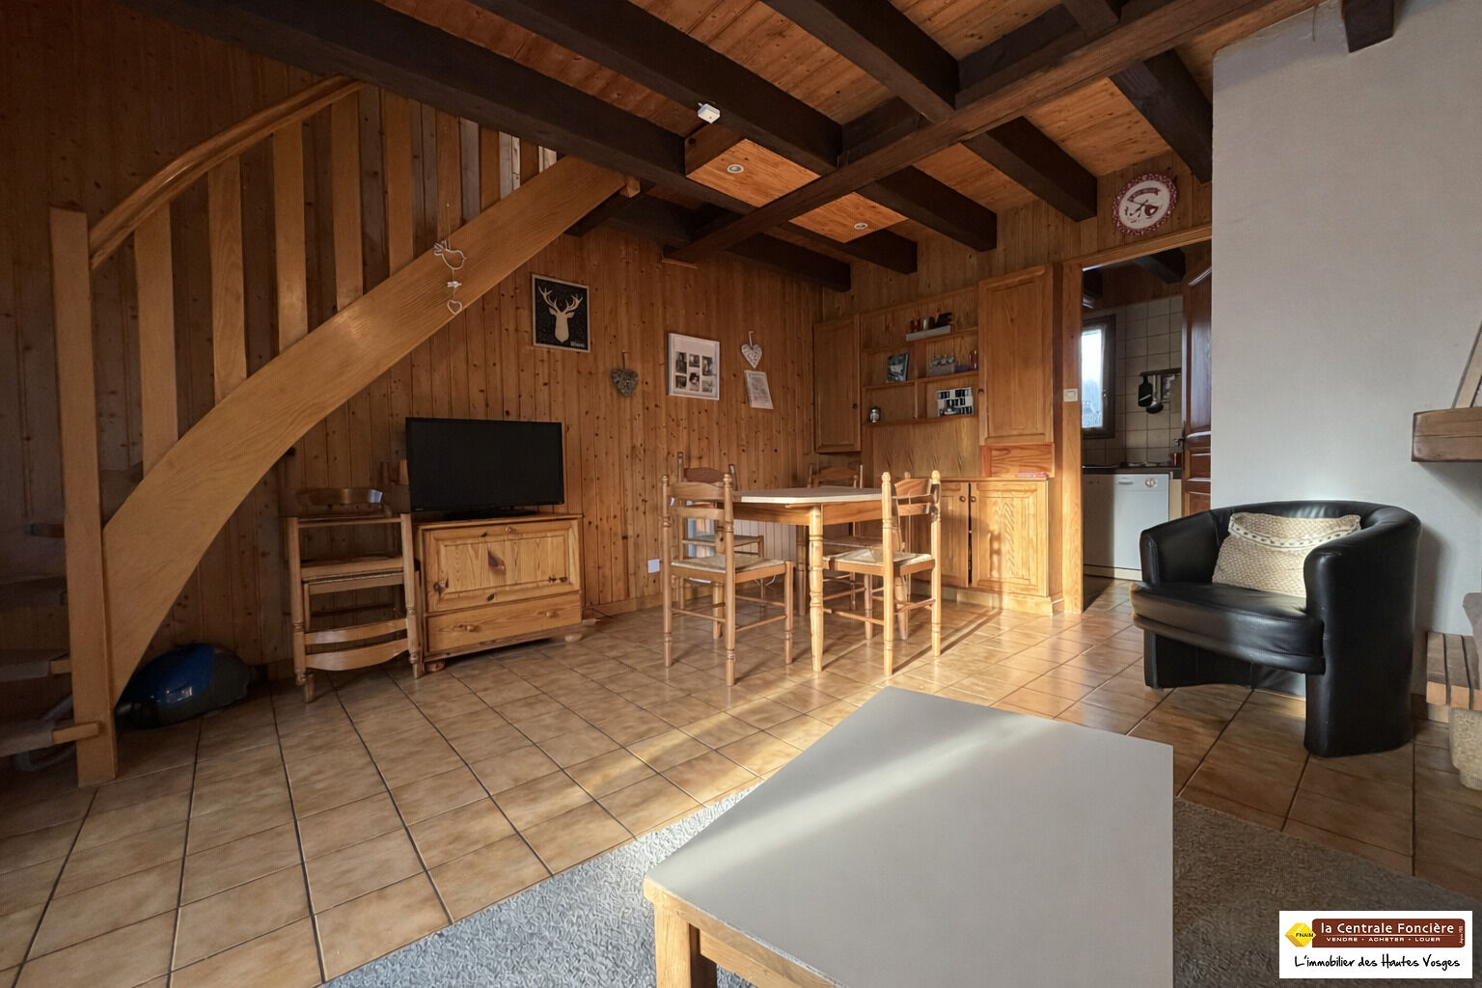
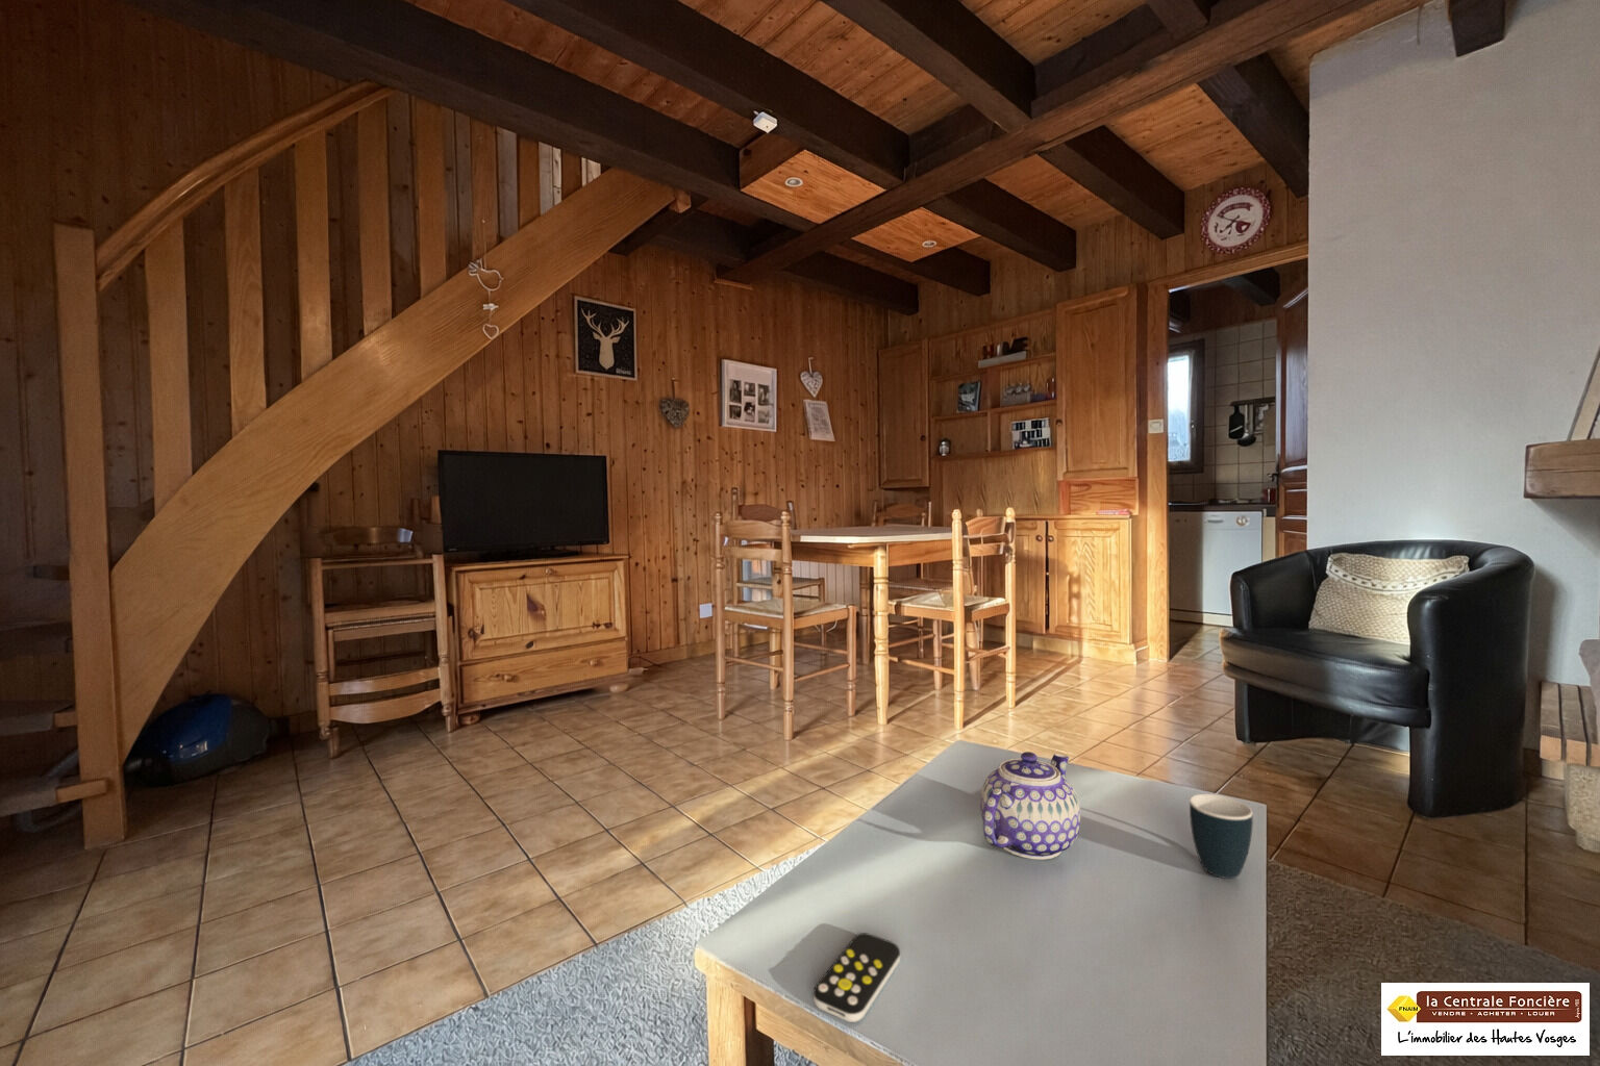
+ remote control [813,932,901,1023]
+ teapot [980,751,1081,861]
+ mug [1188,794,1255,879]
